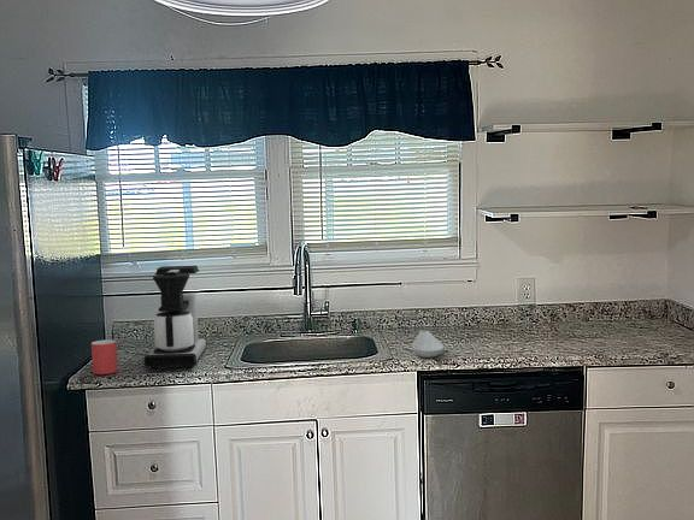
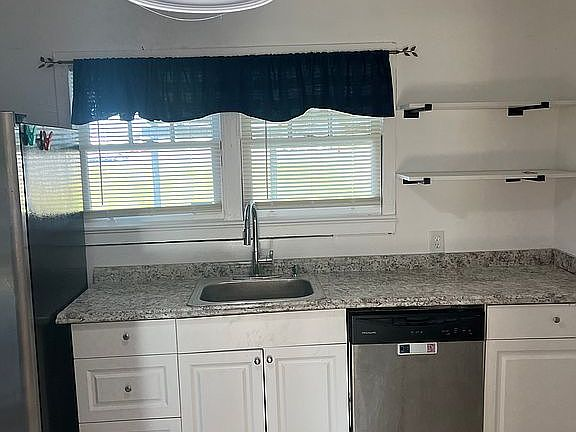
- coffee maker [143,265,208,371]
- mug [90,338,119,376]
- spoon rest [411,330,446,359]
